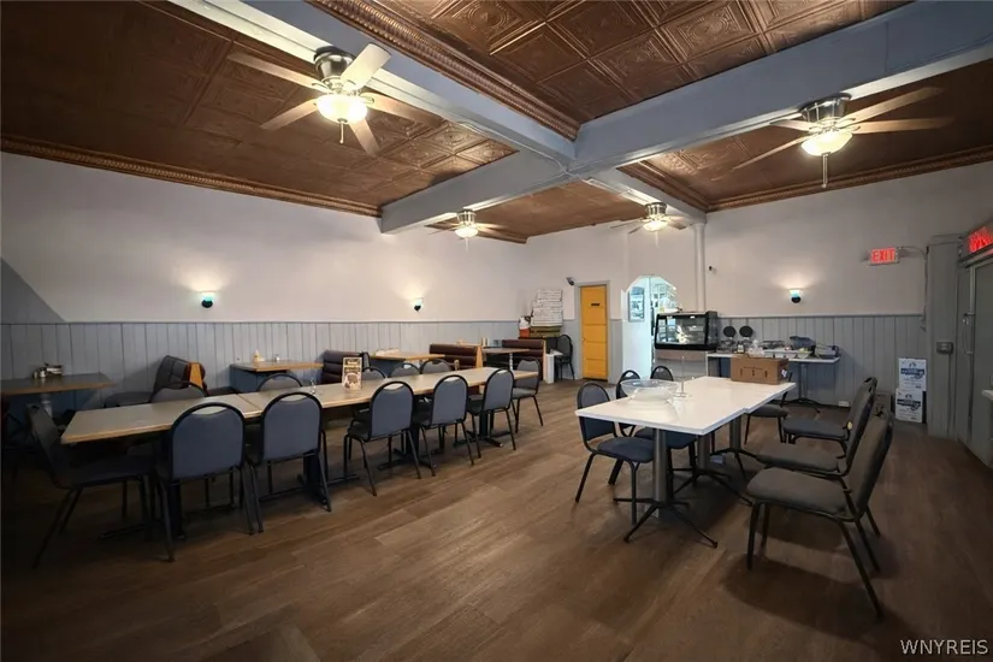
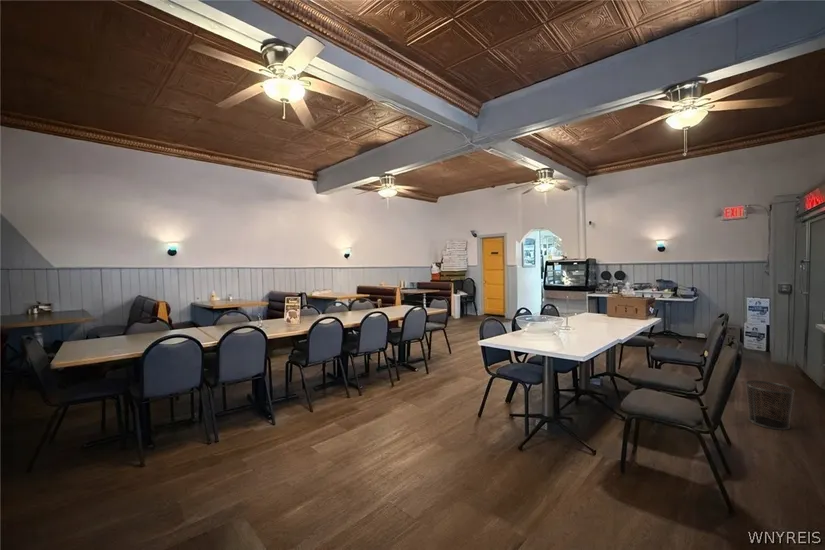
+ waste bin [744,379,796,431]
